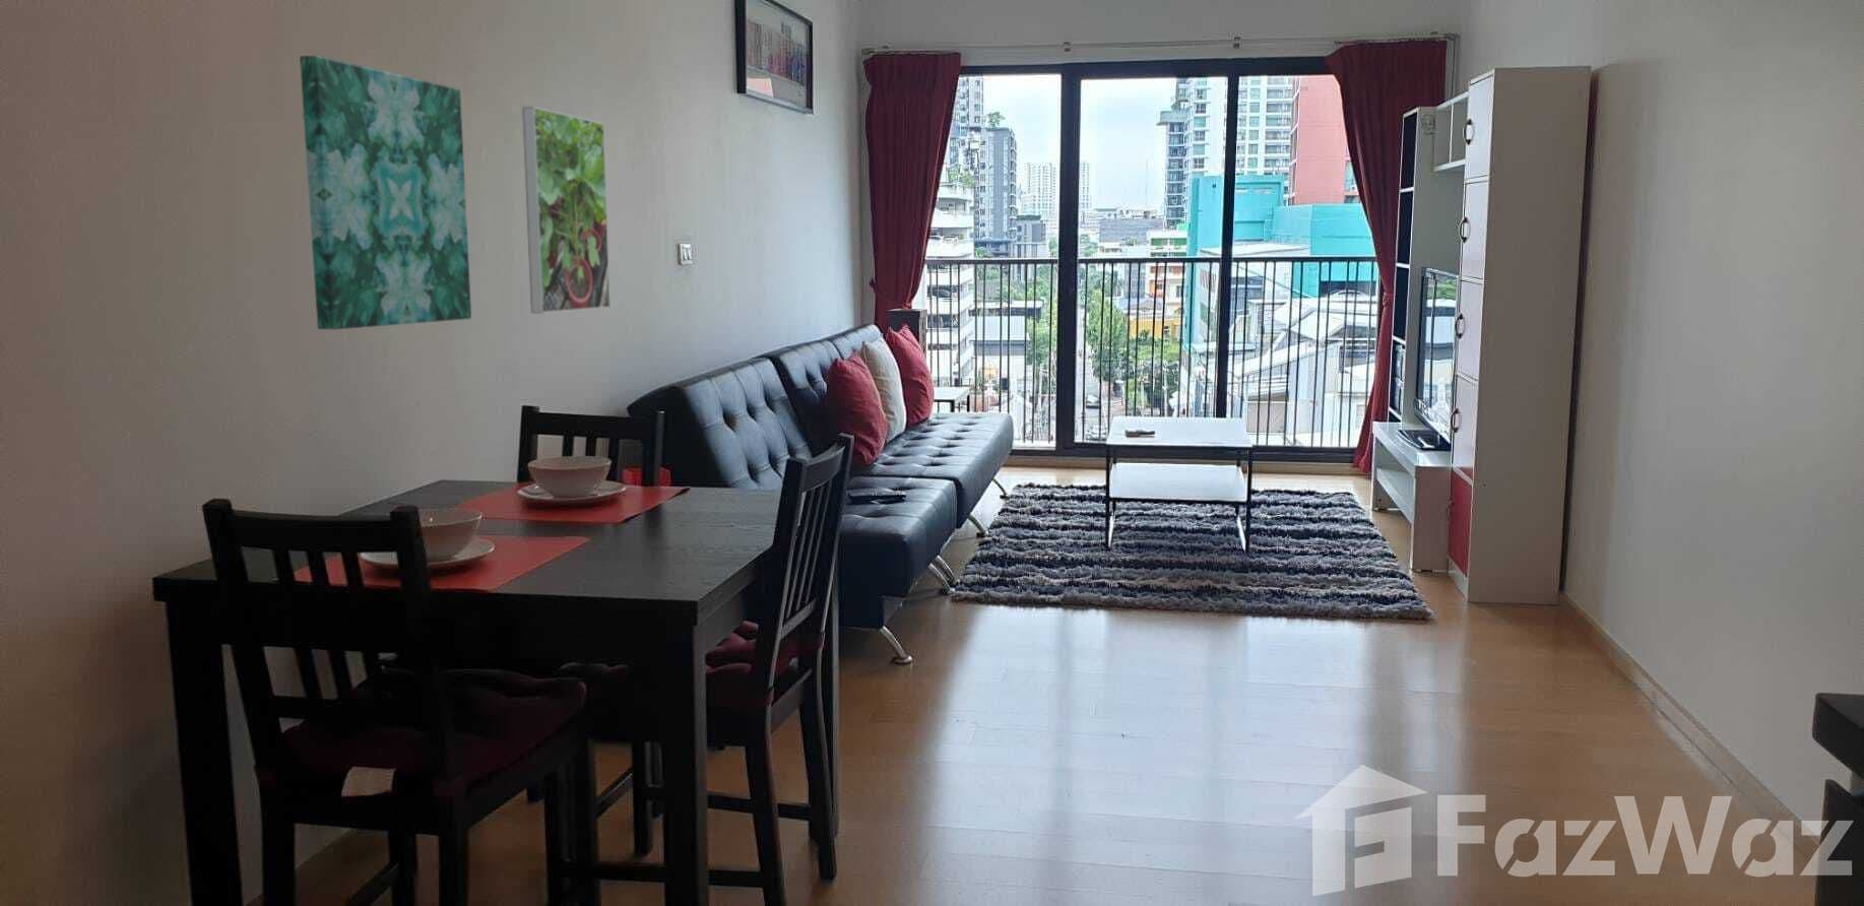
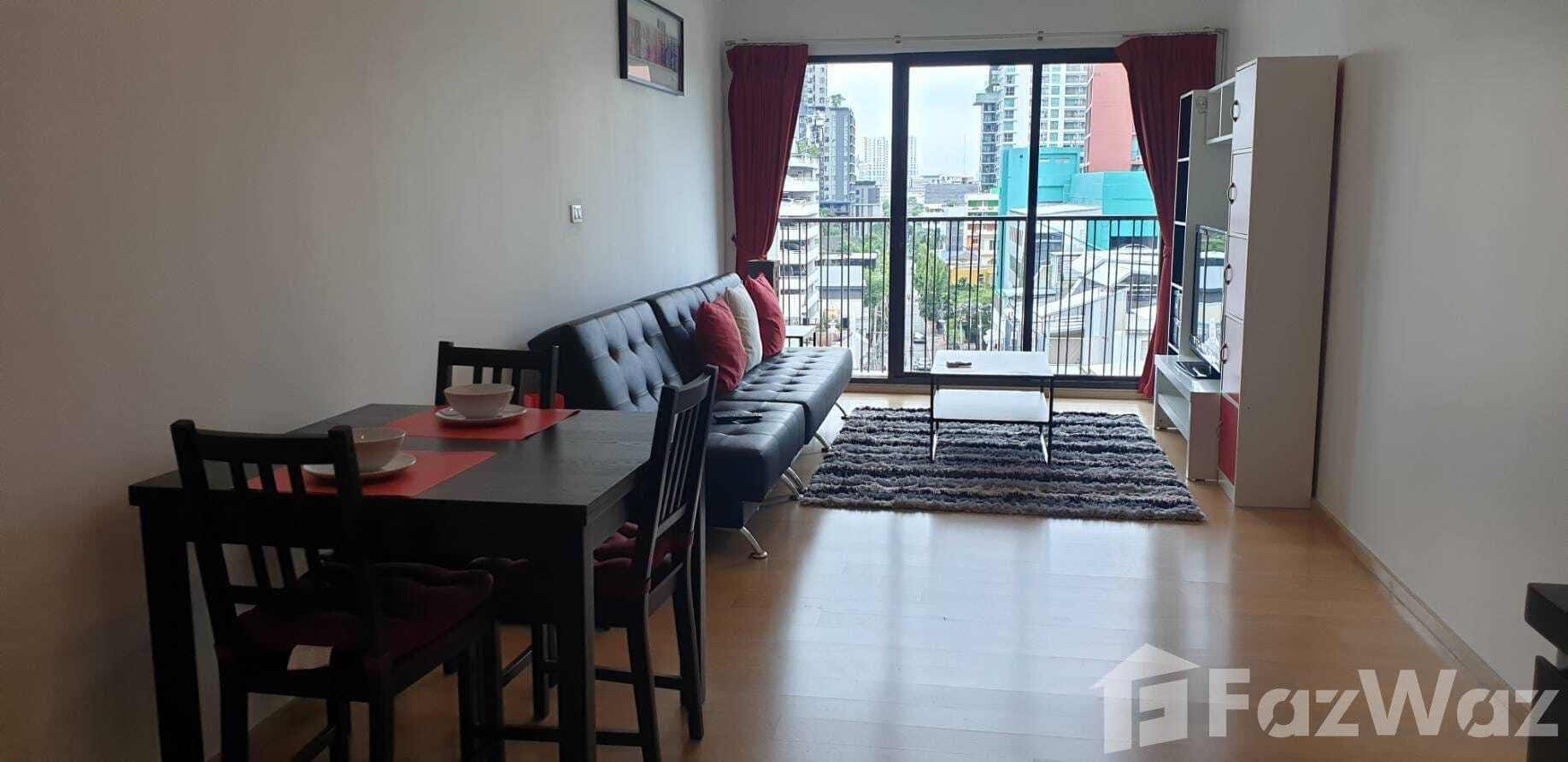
- wall art [298,55,472,331]
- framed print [521,106,611,315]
